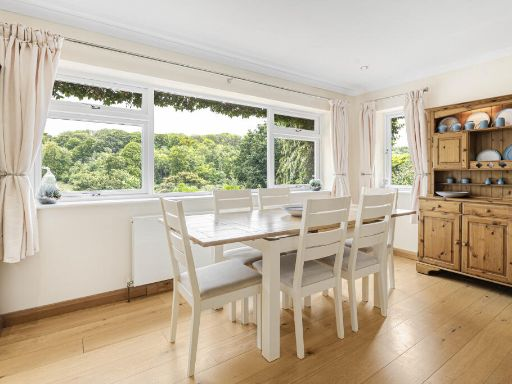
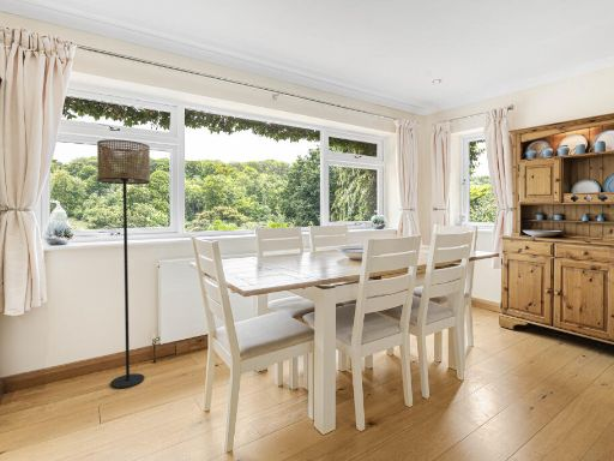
+ floor lamp [96,138,151,389]
